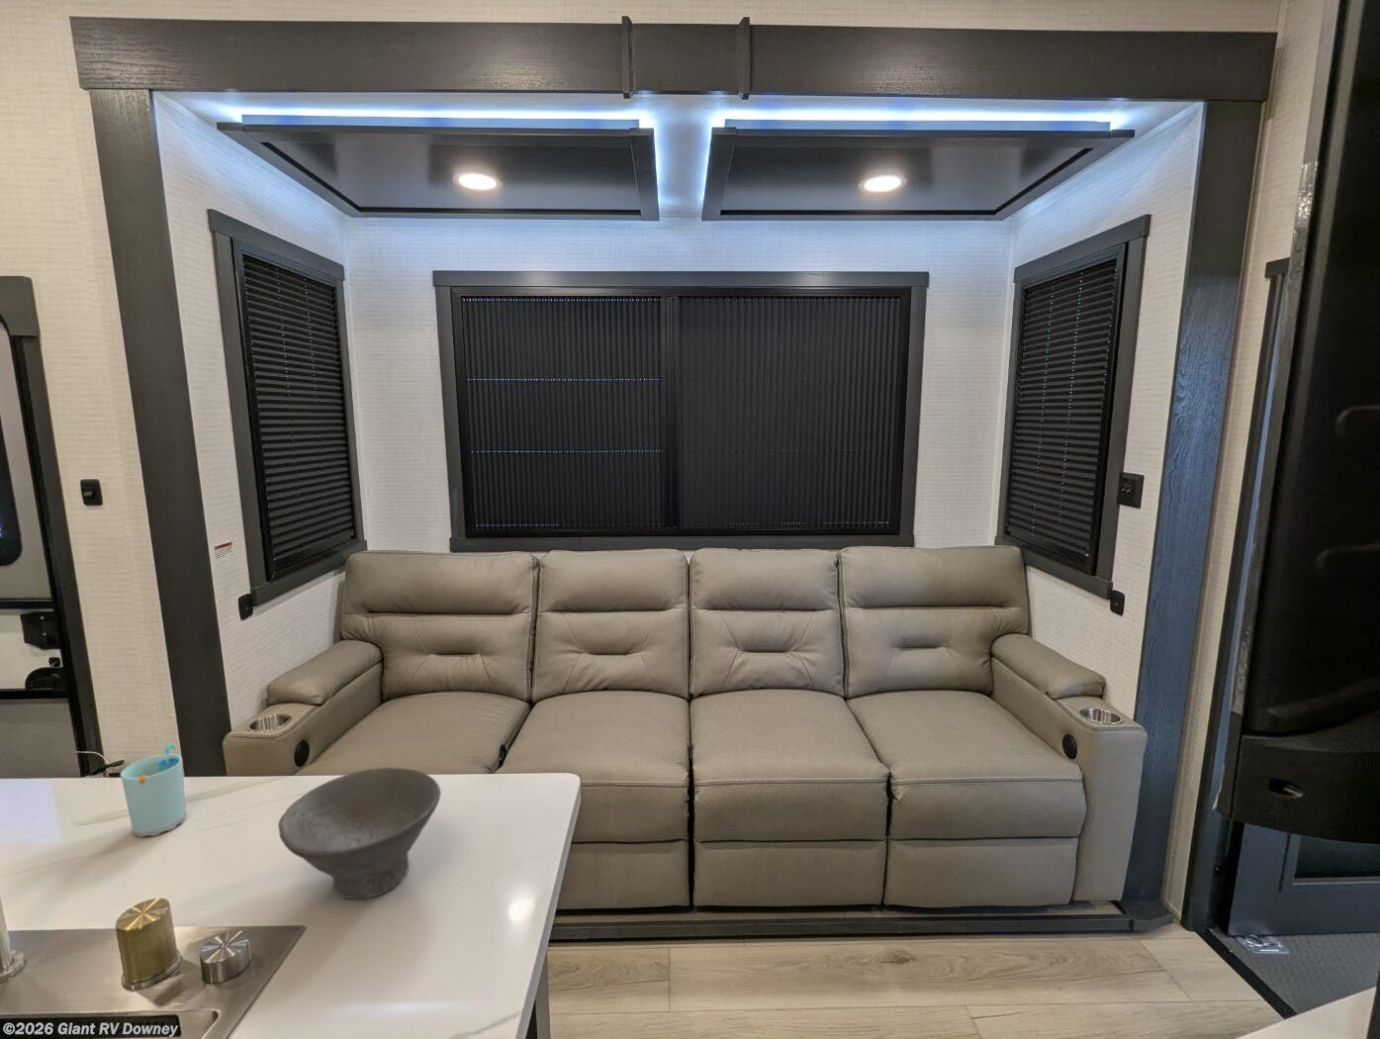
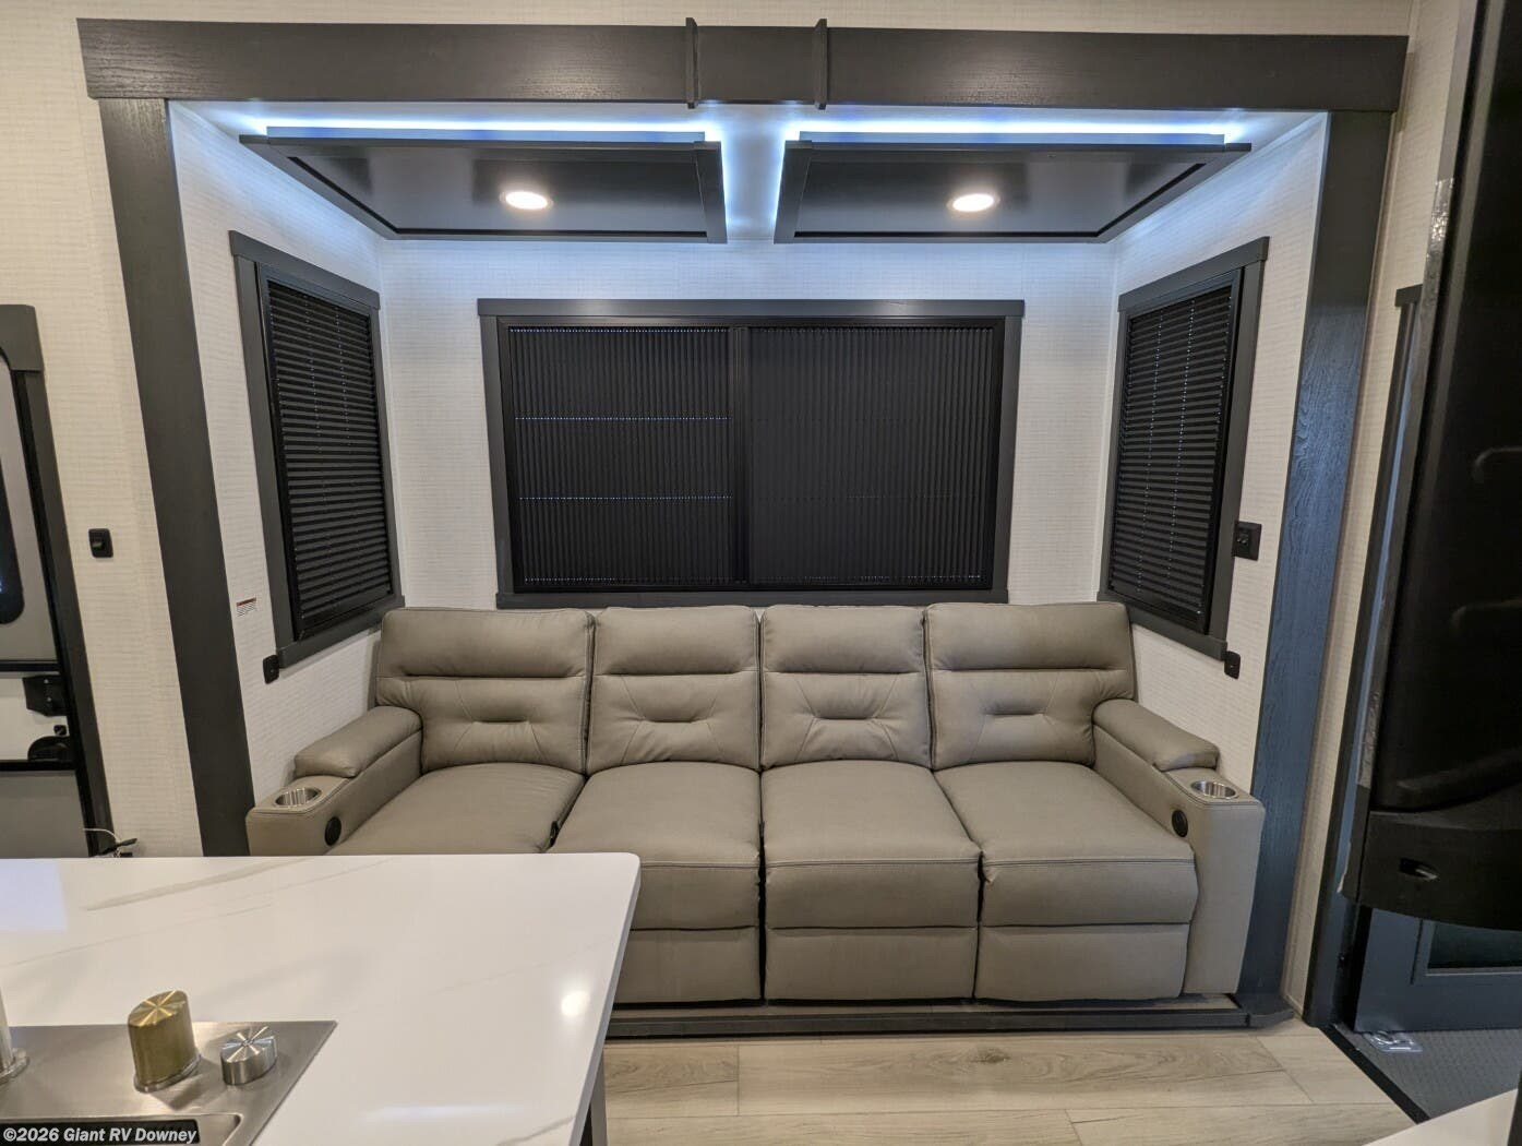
- cup [120,743,187,838]
- bowl [277,767,441,899]
